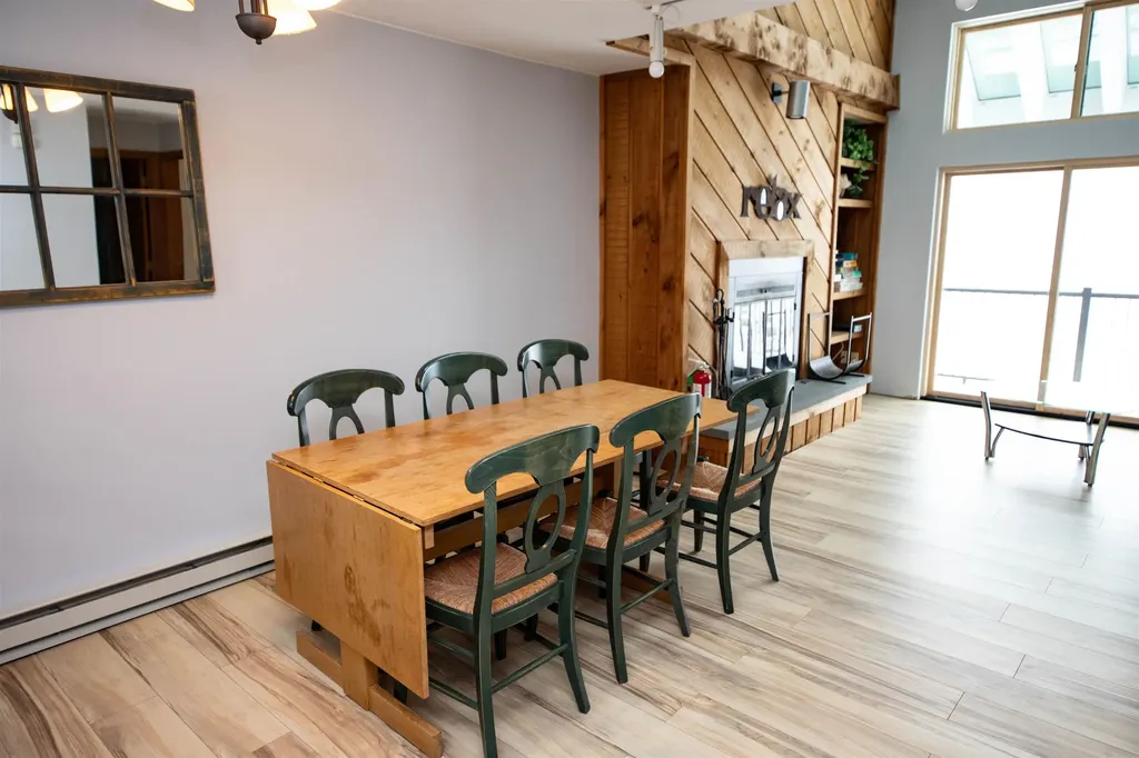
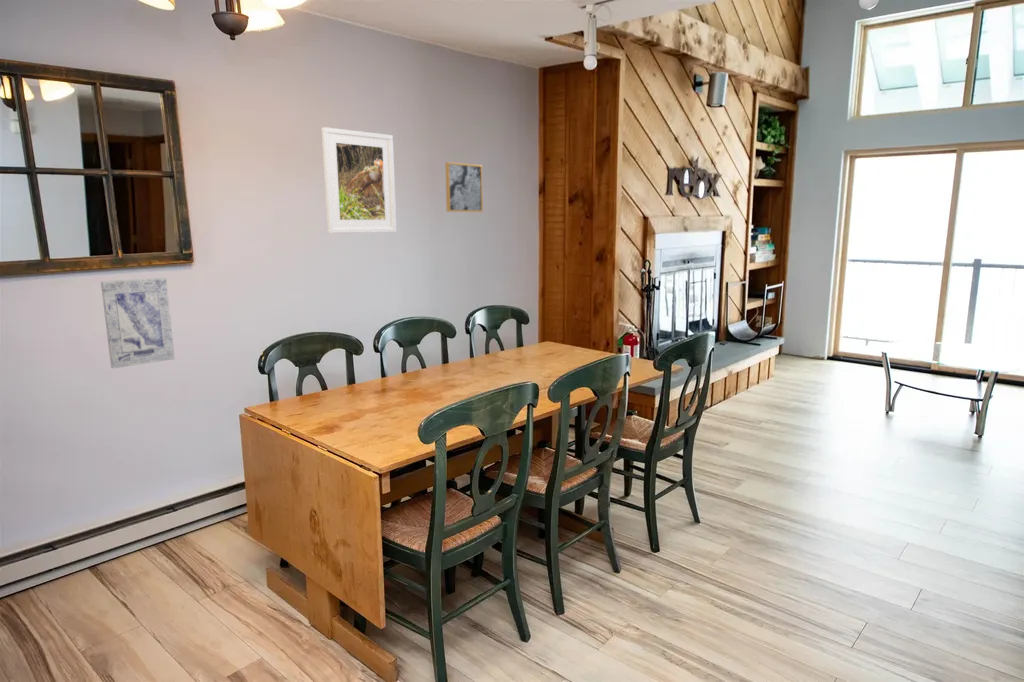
+ wall art [444,161,484,213]
+ wall art [100,277,176,369]
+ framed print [321,126,397,234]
